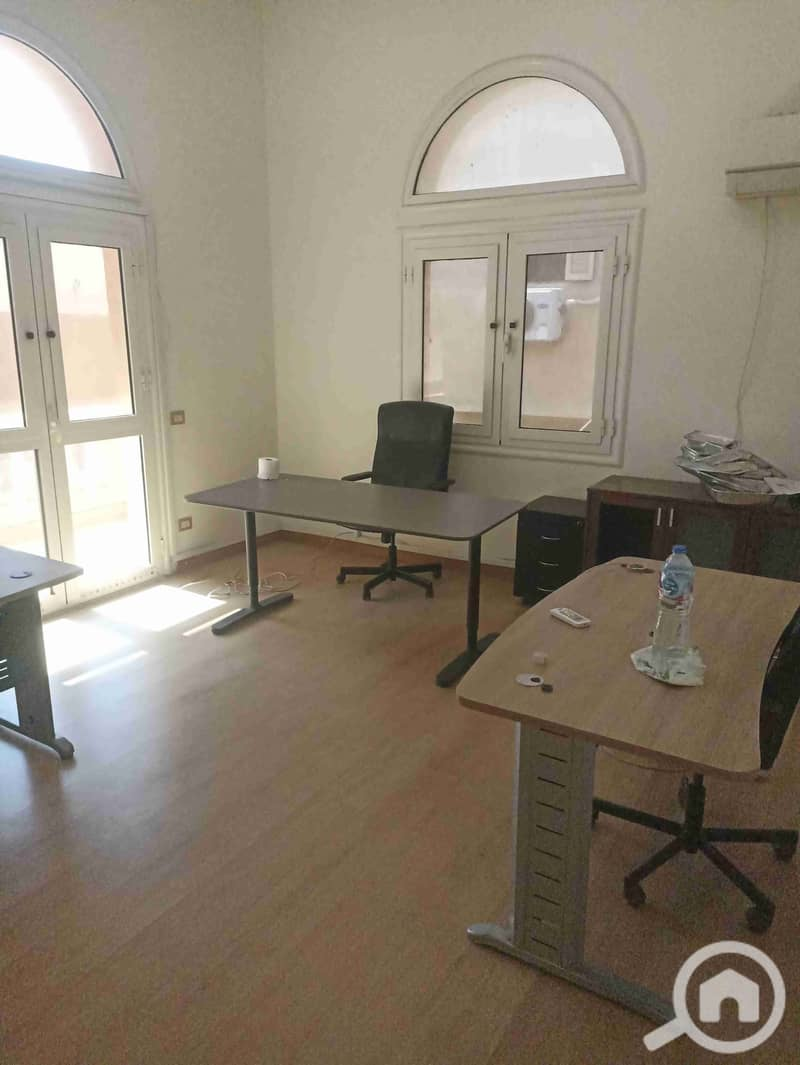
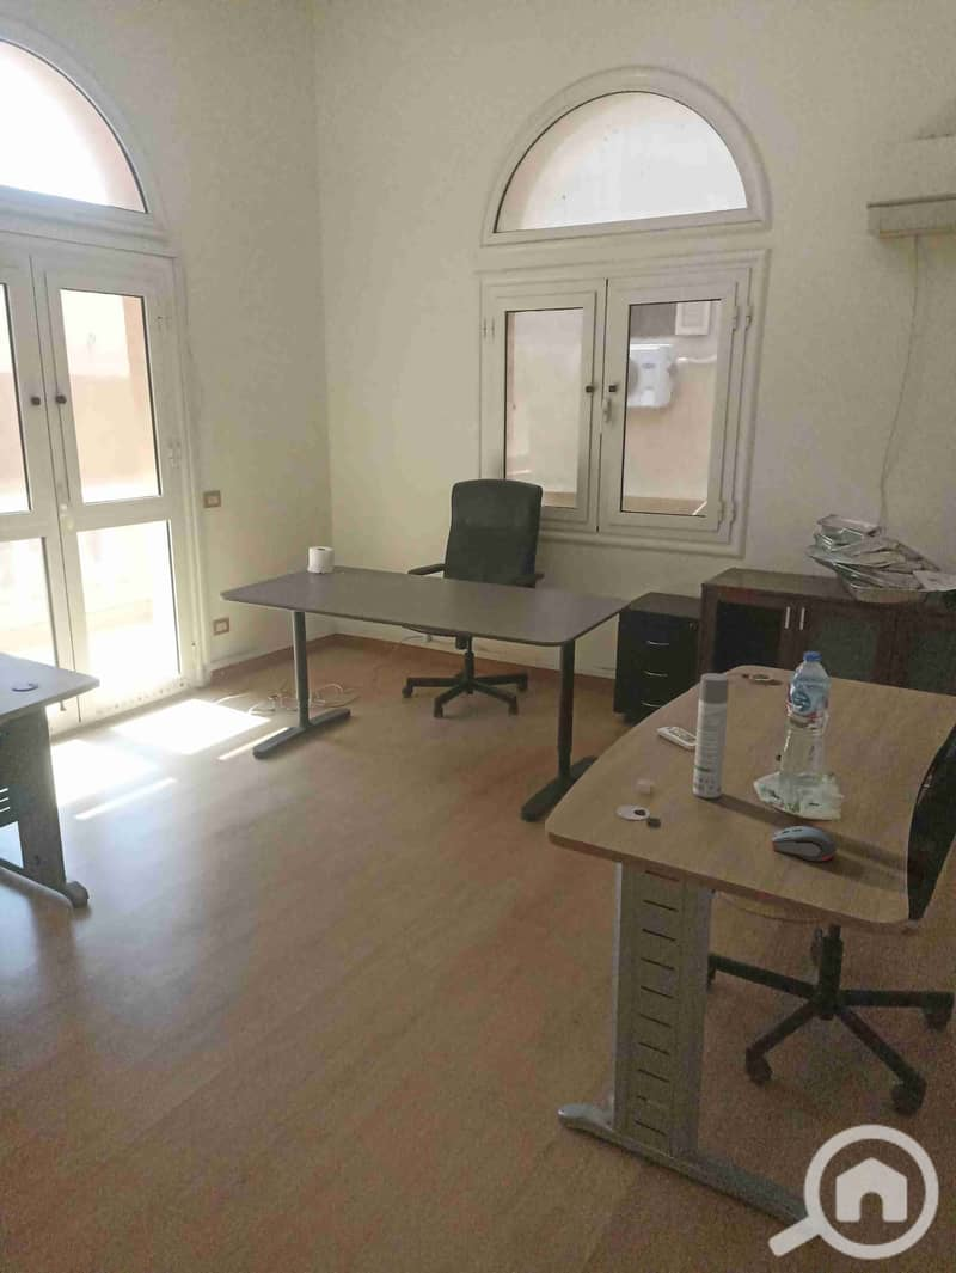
+ computer mouse [770,825,838,862]
+ spray bottle [692,672,730,800]
